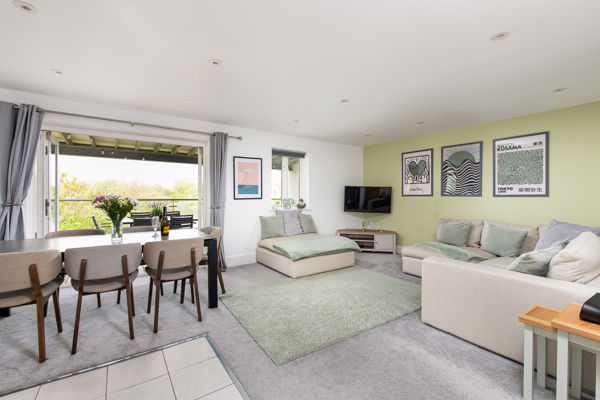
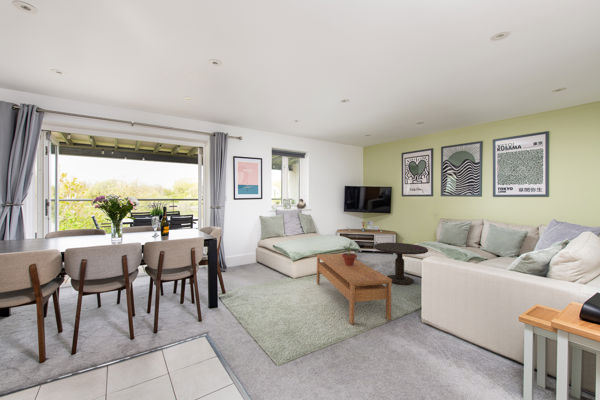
+ potted plant [341,241,358,266]
+ side table [373,242,429,286]
+ coffee table [316,253,392,325]
